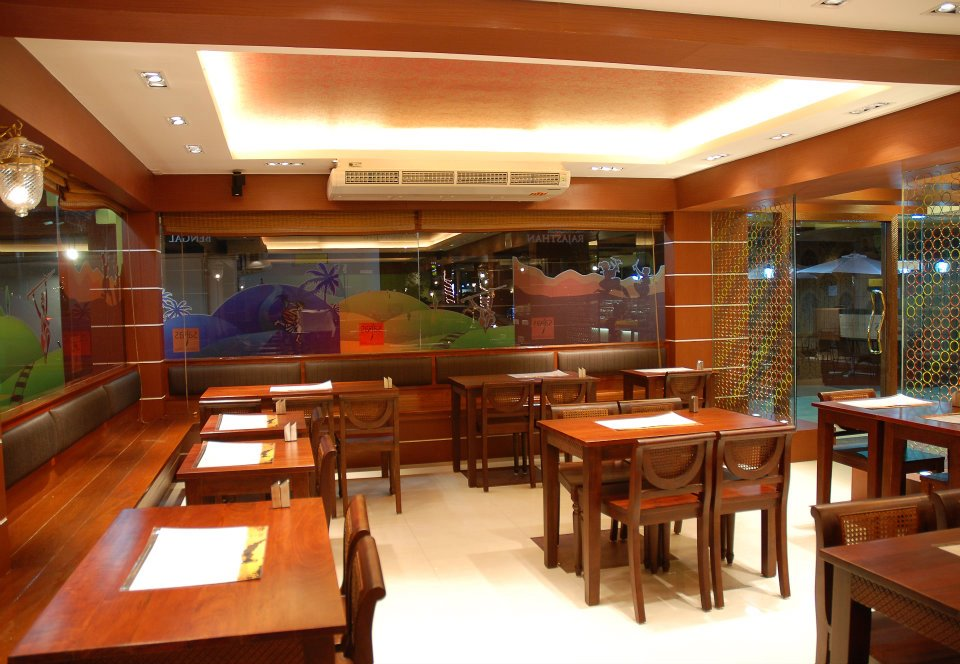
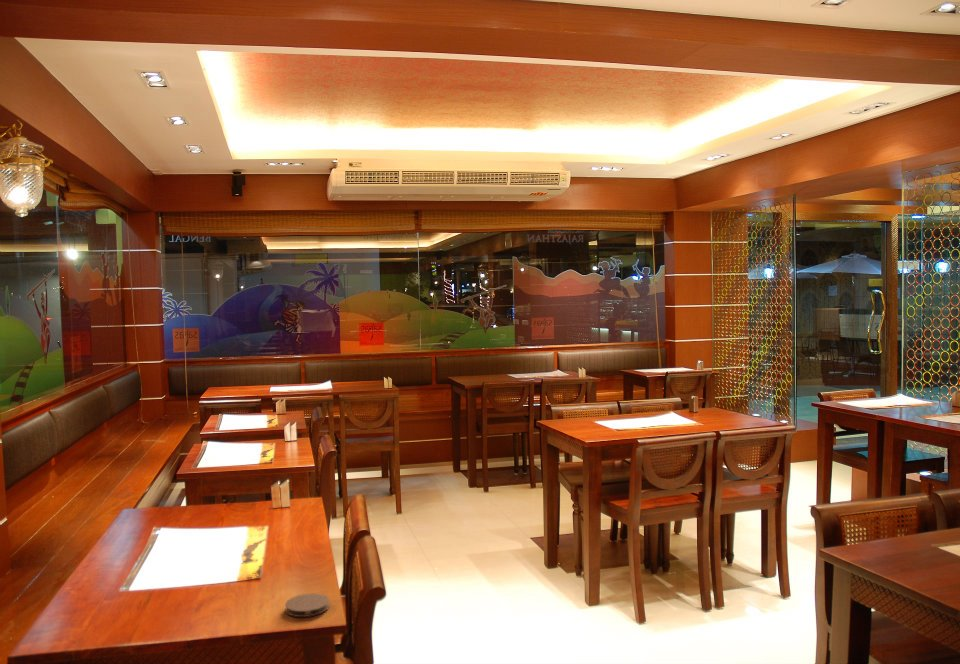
+ coaster [284,592,330,618]
